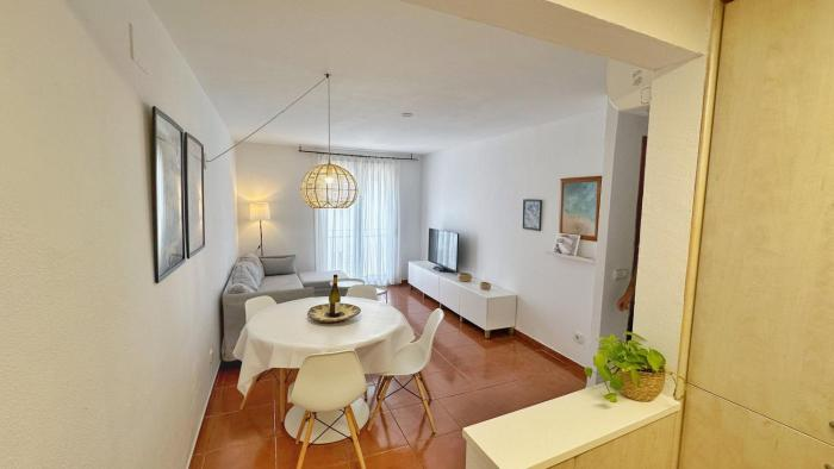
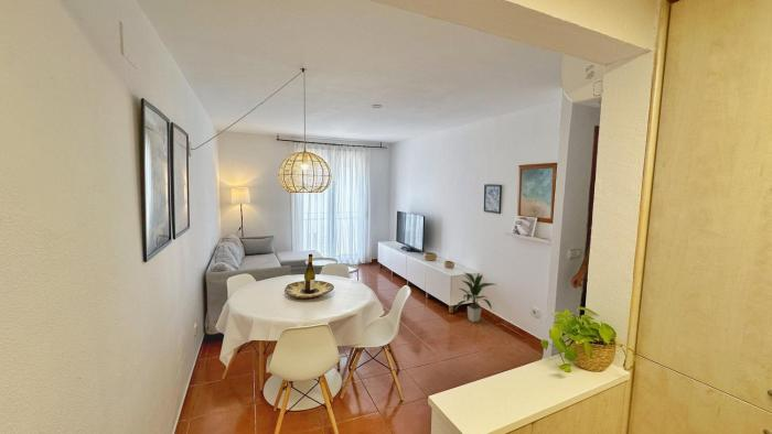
+ indoor plant [453,271,496,323]
